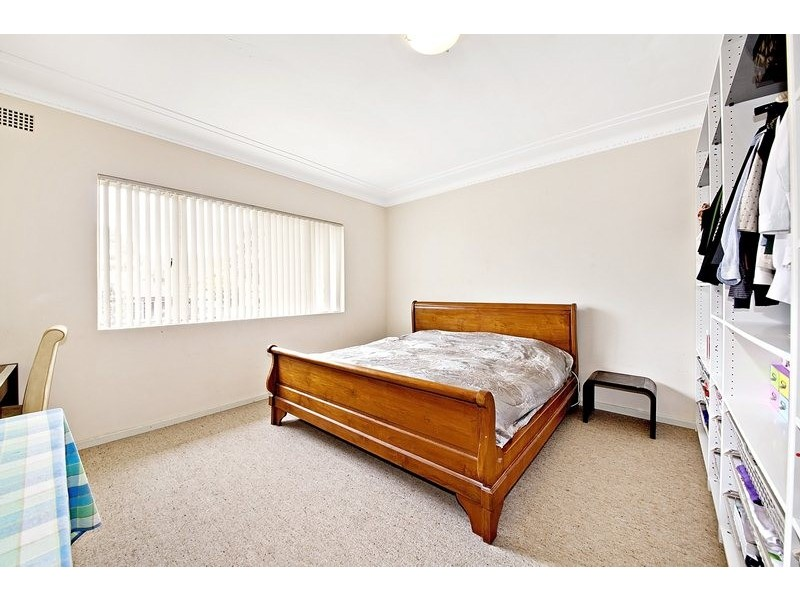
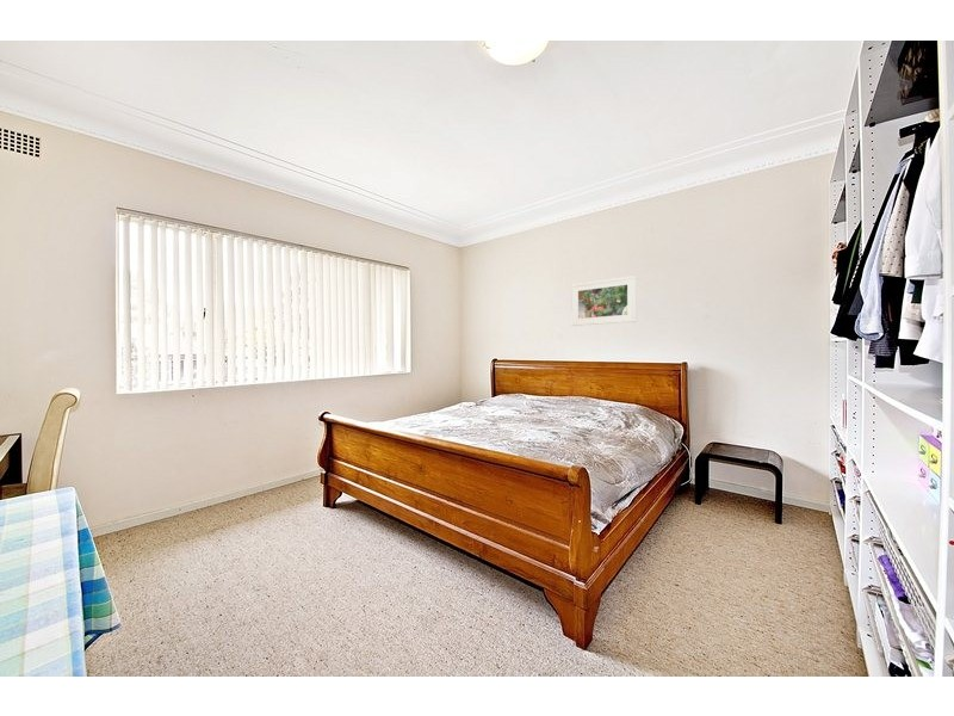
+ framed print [570,274,637,327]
